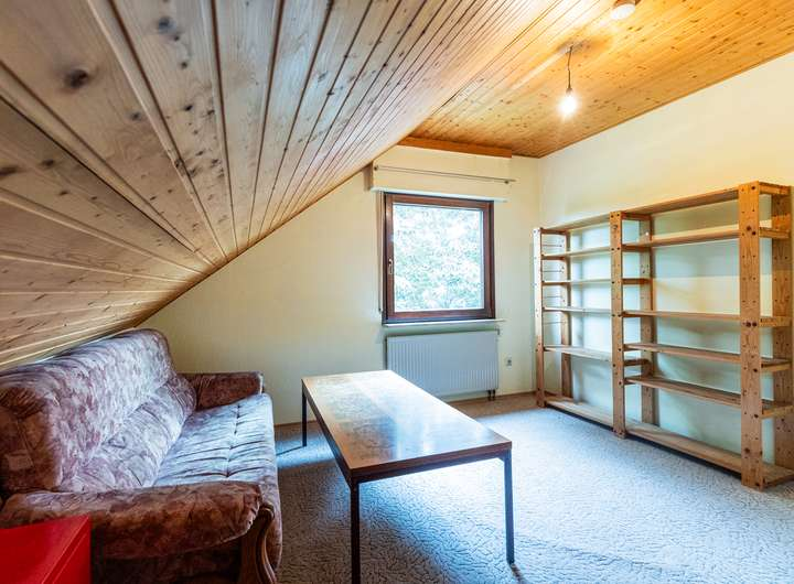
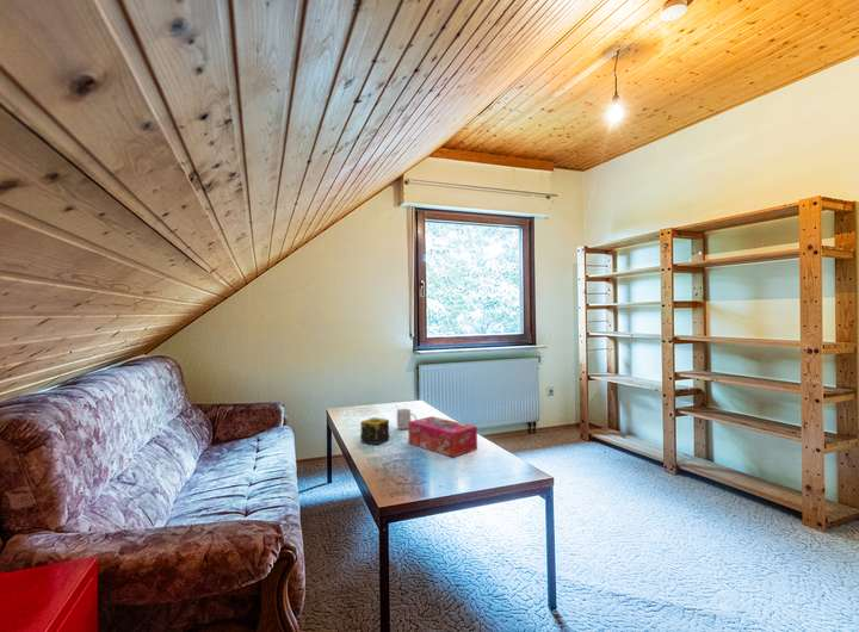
+ mug [395,405,418,430]
+ candle [359,416,390,446]
+ tissue box [407,415,478,458]
